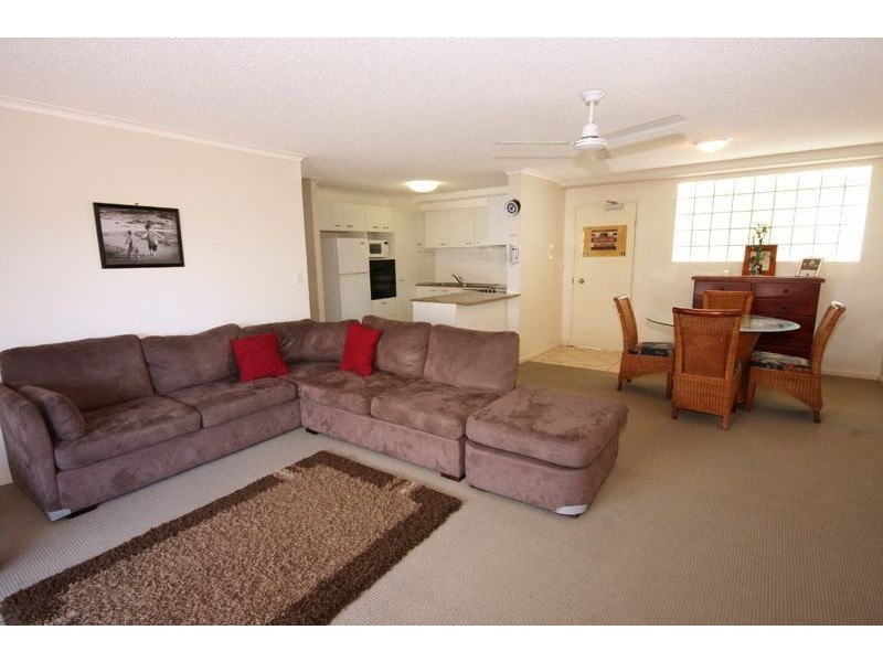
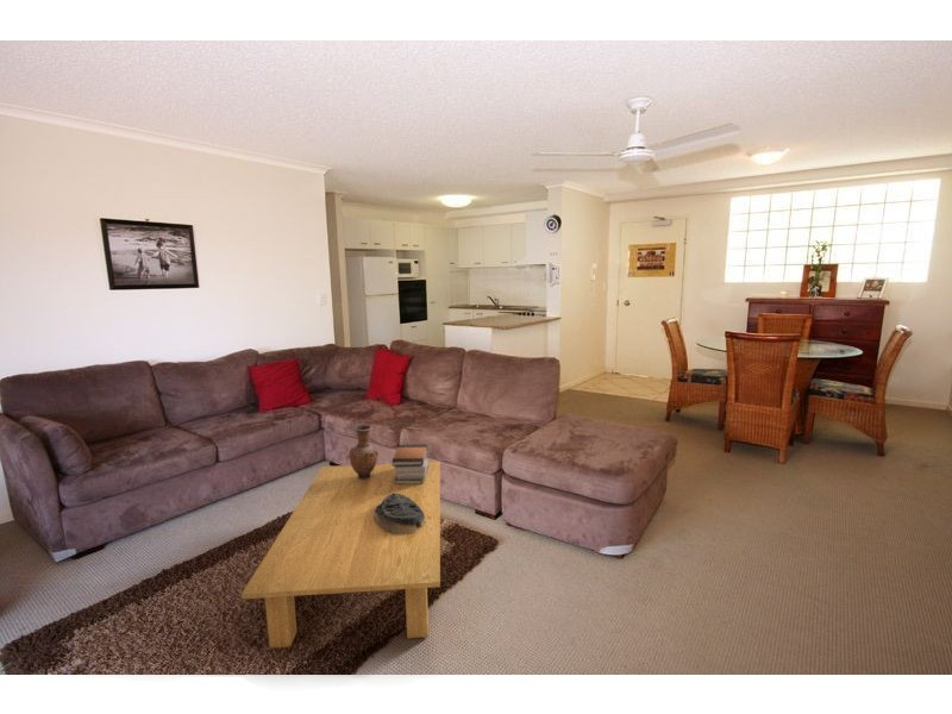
+ coffee table [240,461,441,649]
+ book stack [390,443,431,484]
+ vase [347,424,380,480]
+ decorative bowl [374,493,426,536]
